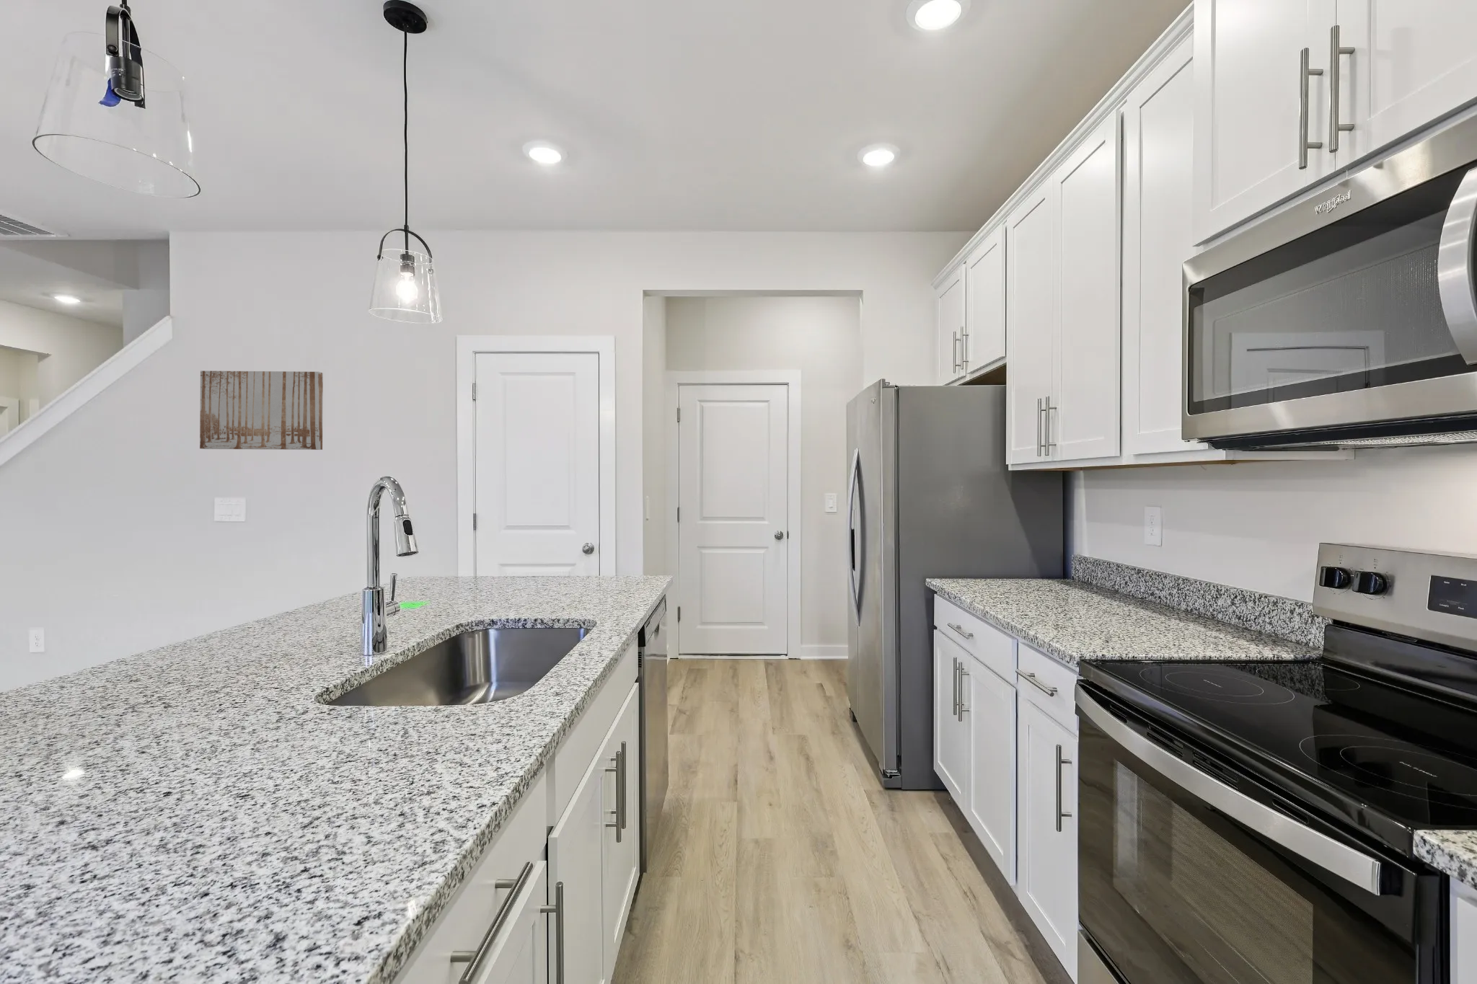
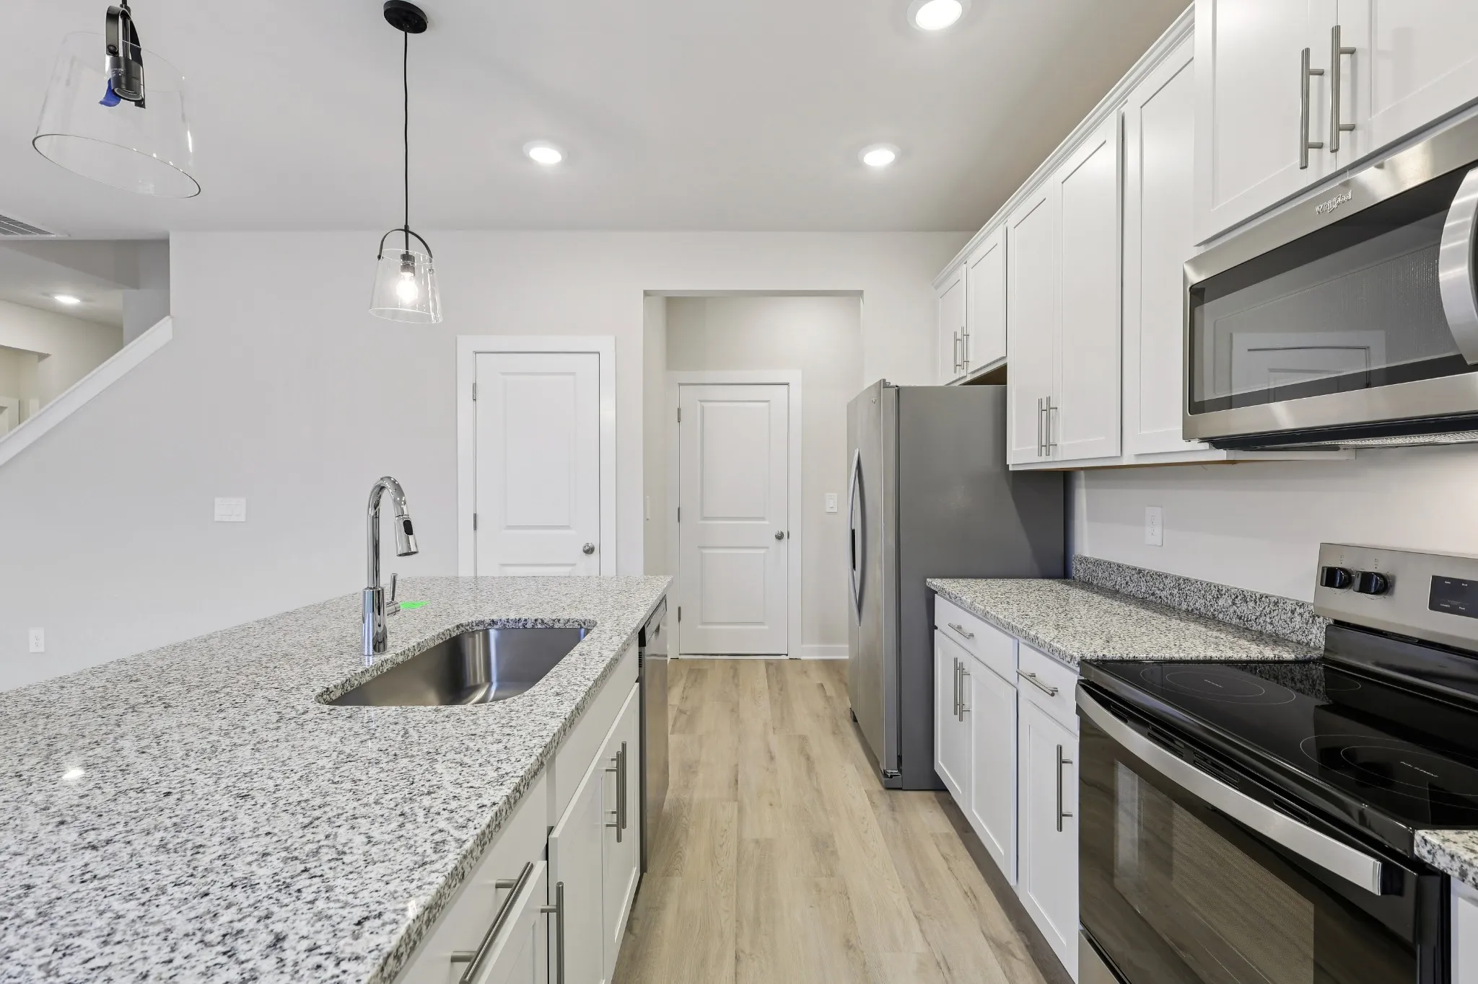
- wall art [199,370,324,450]
